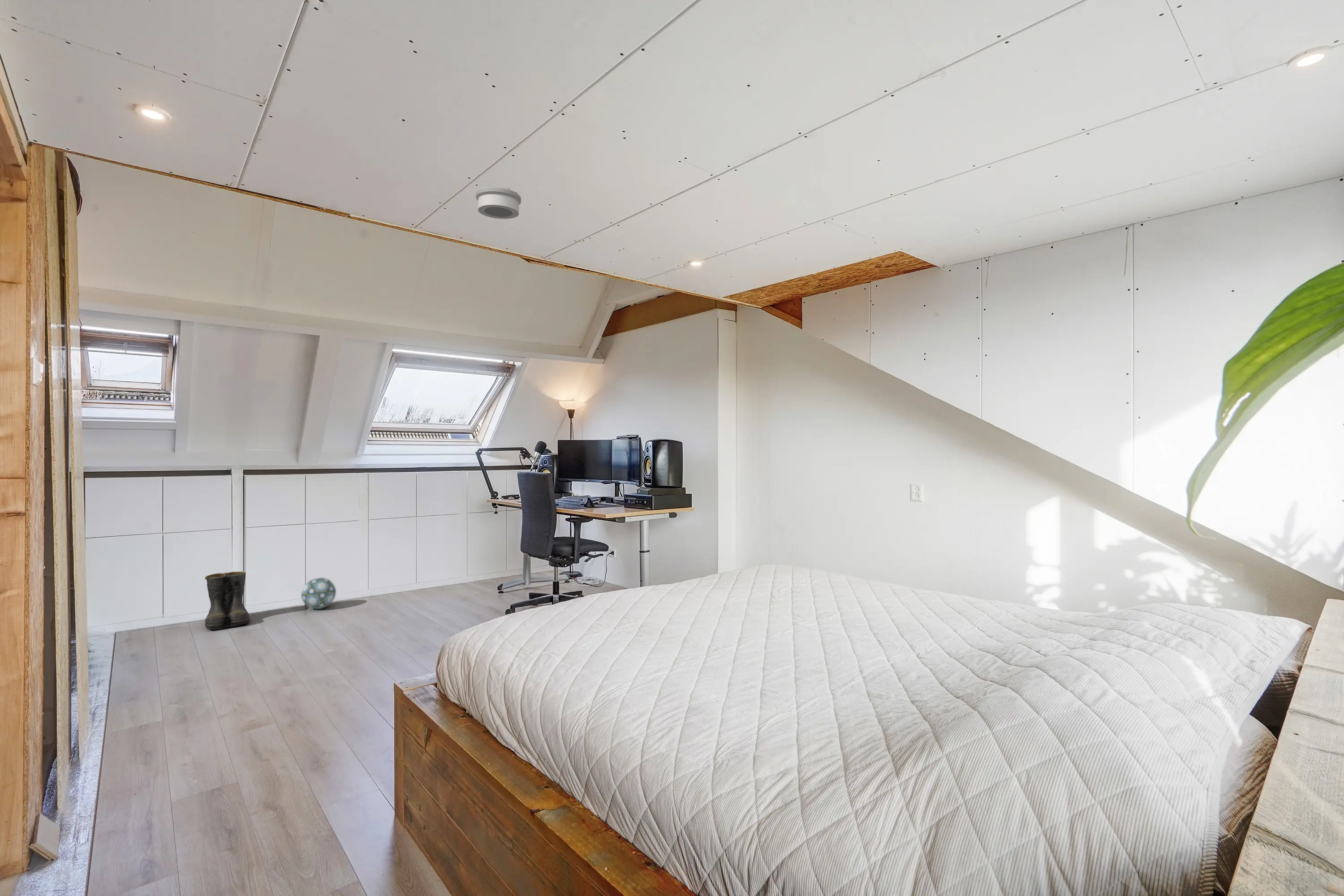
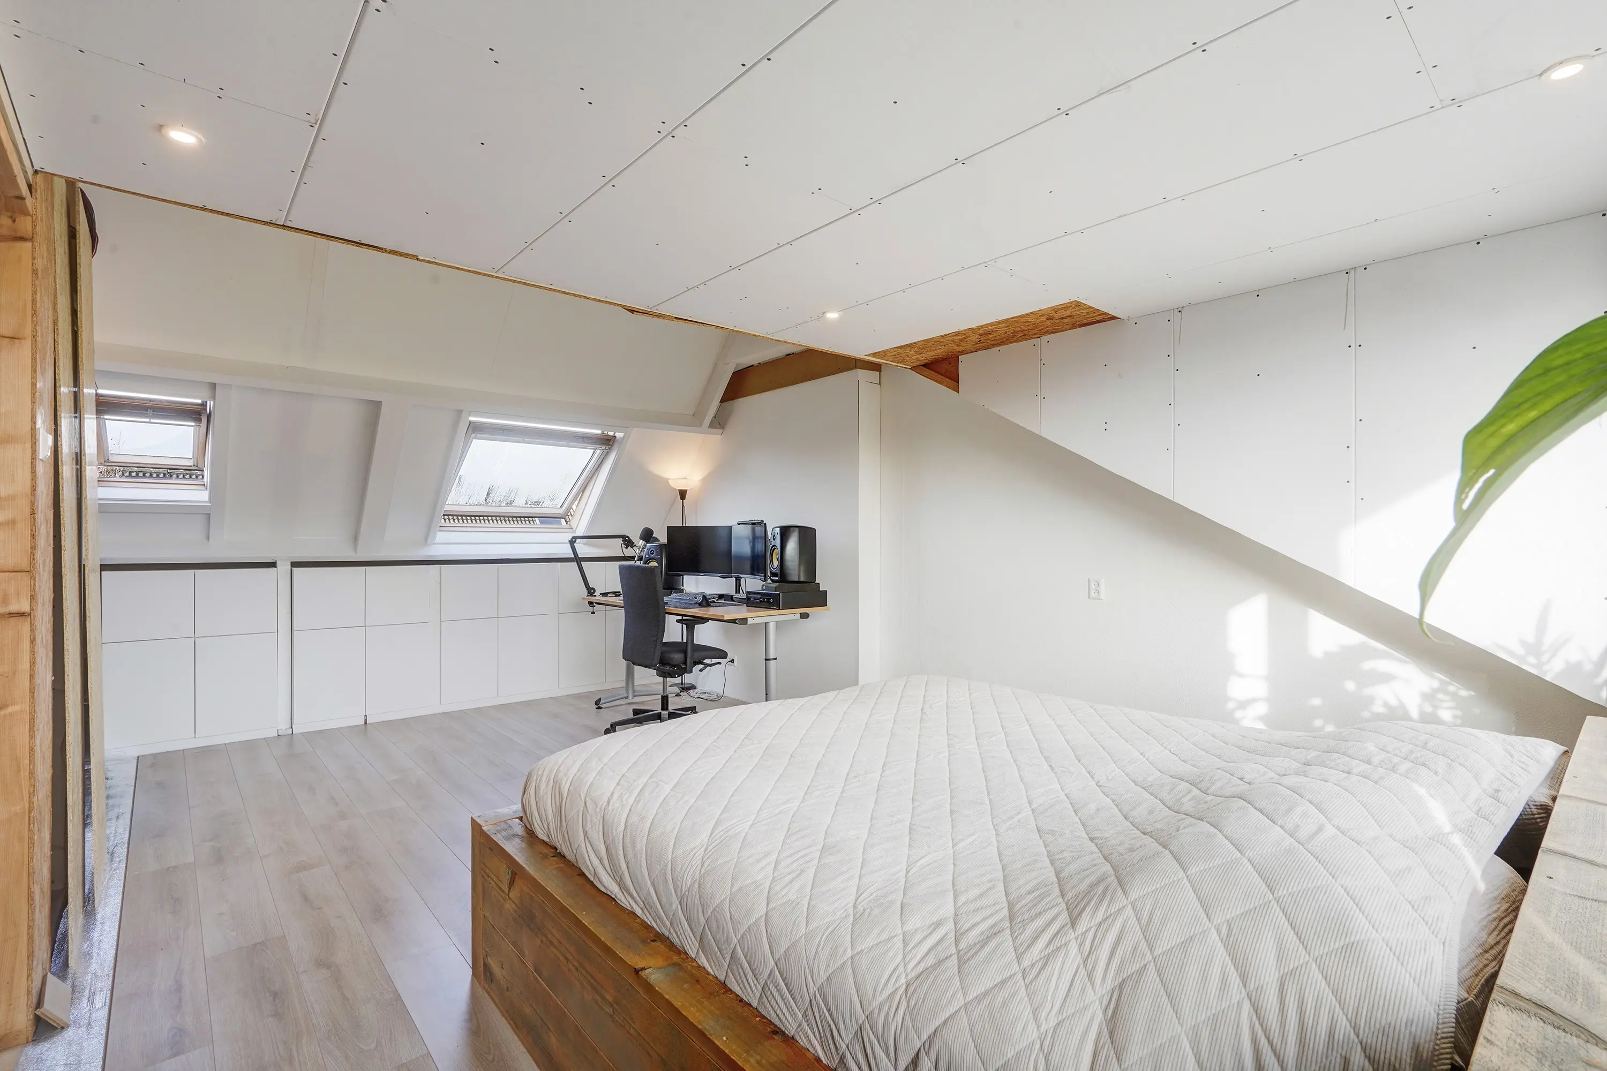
- ball [301,577,336,609]
- smoke detector [475,185,521,220]
- boots [204,571,251,630]
